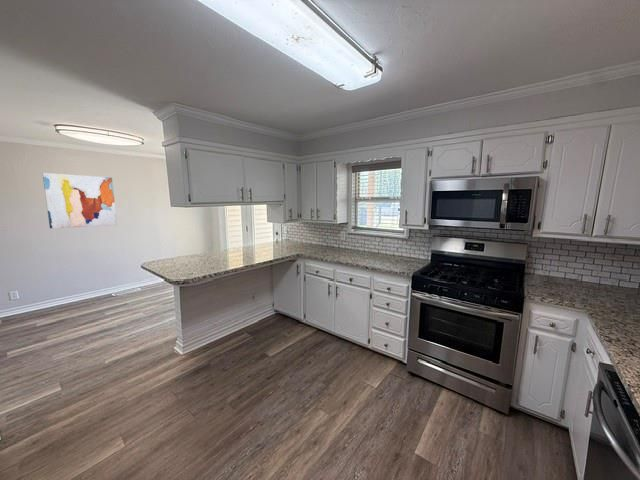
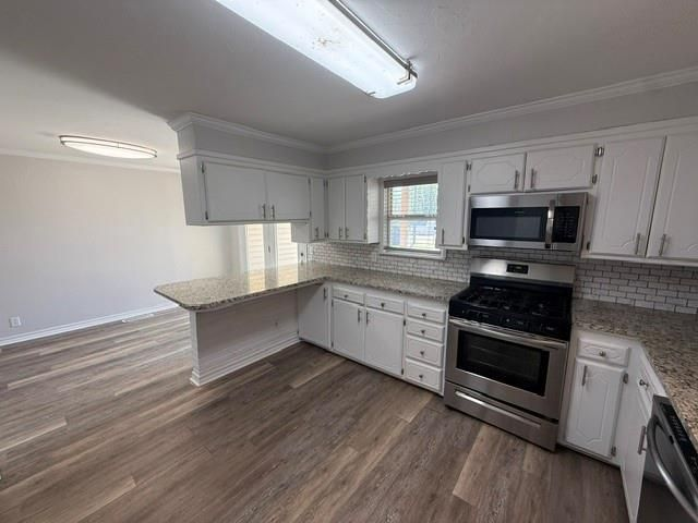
- wall art [42,172,118,229]
